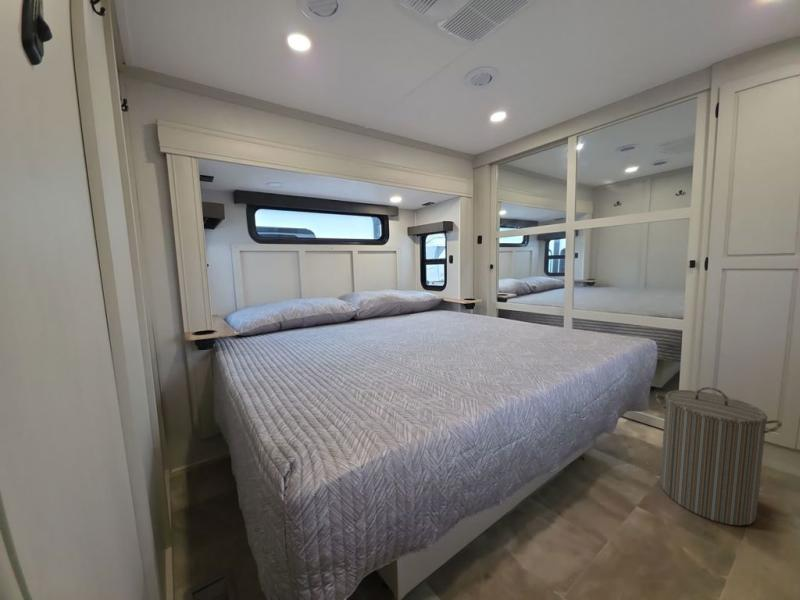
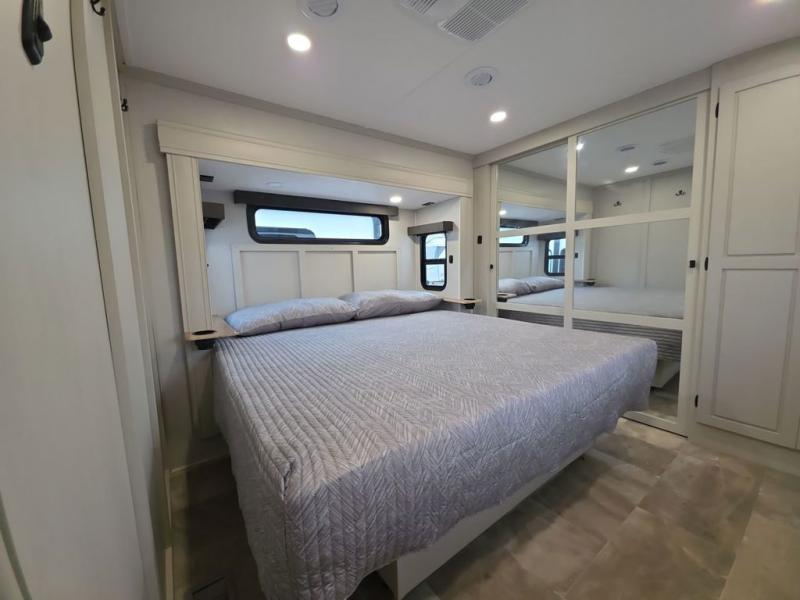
- laundry hamper [654,386,783,527]
